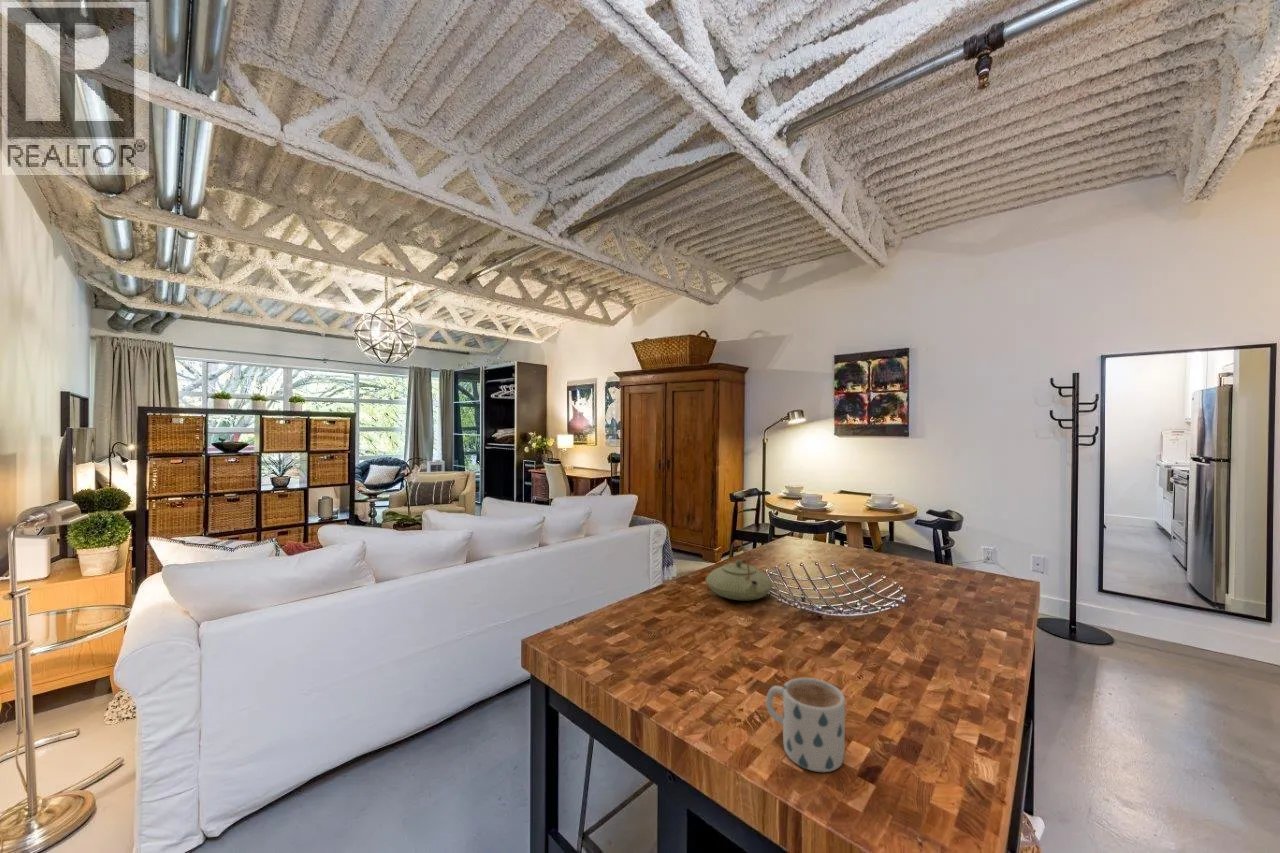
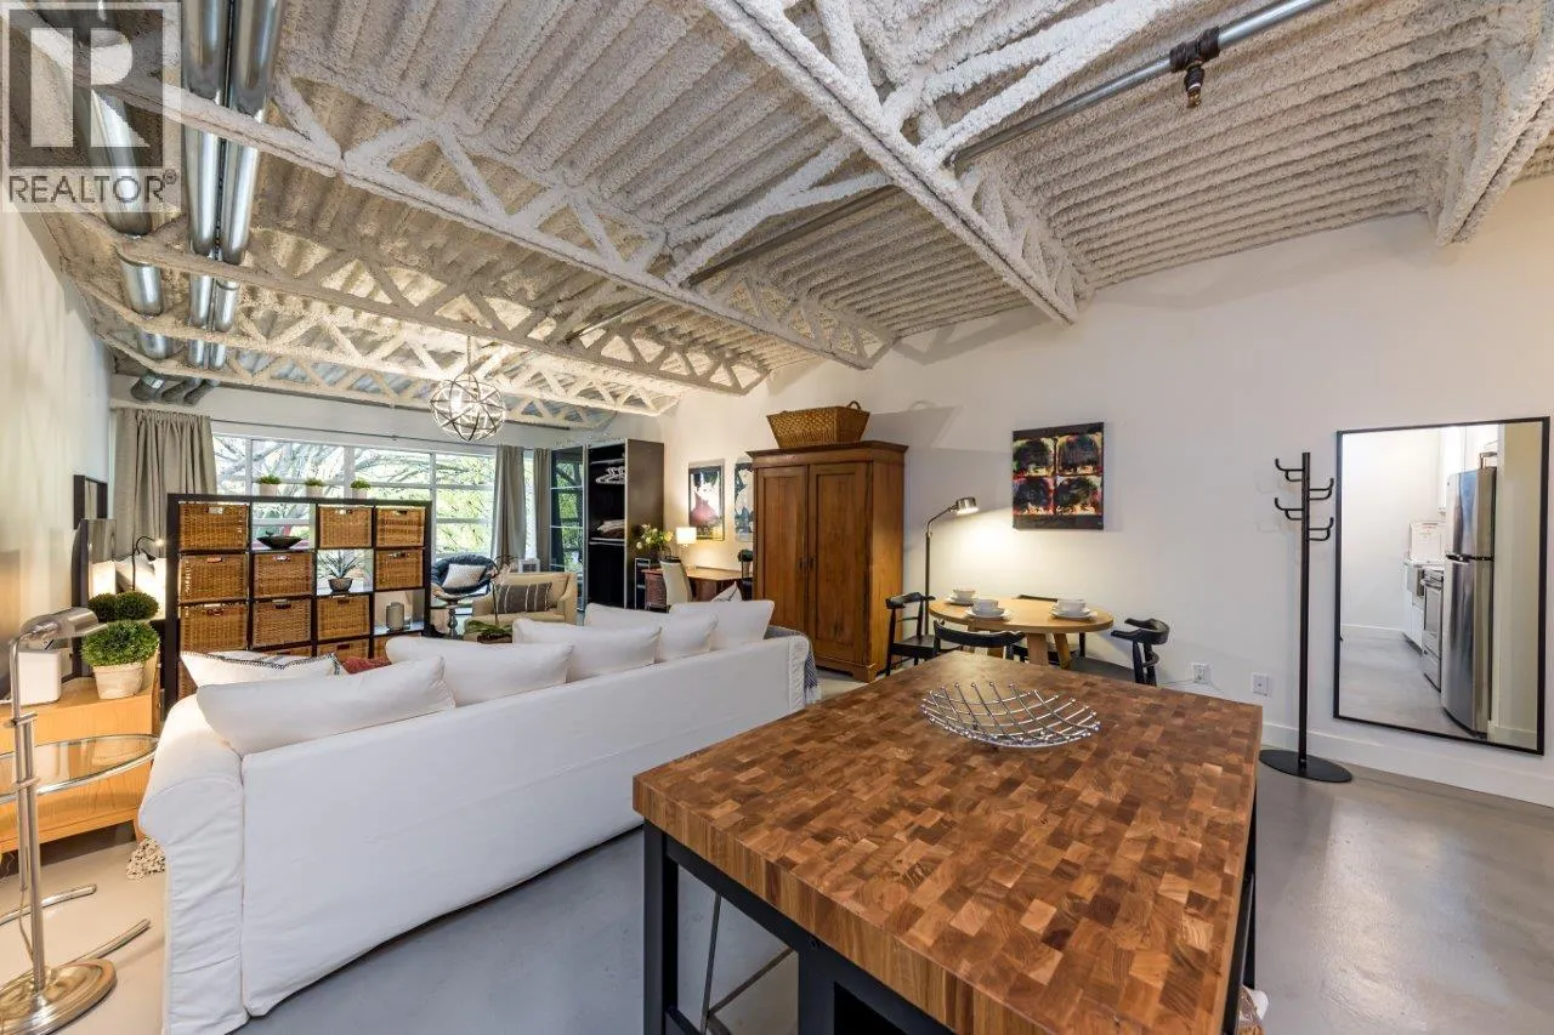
- teapot [705,540,774,601]
- mug [765,677,846,773]
